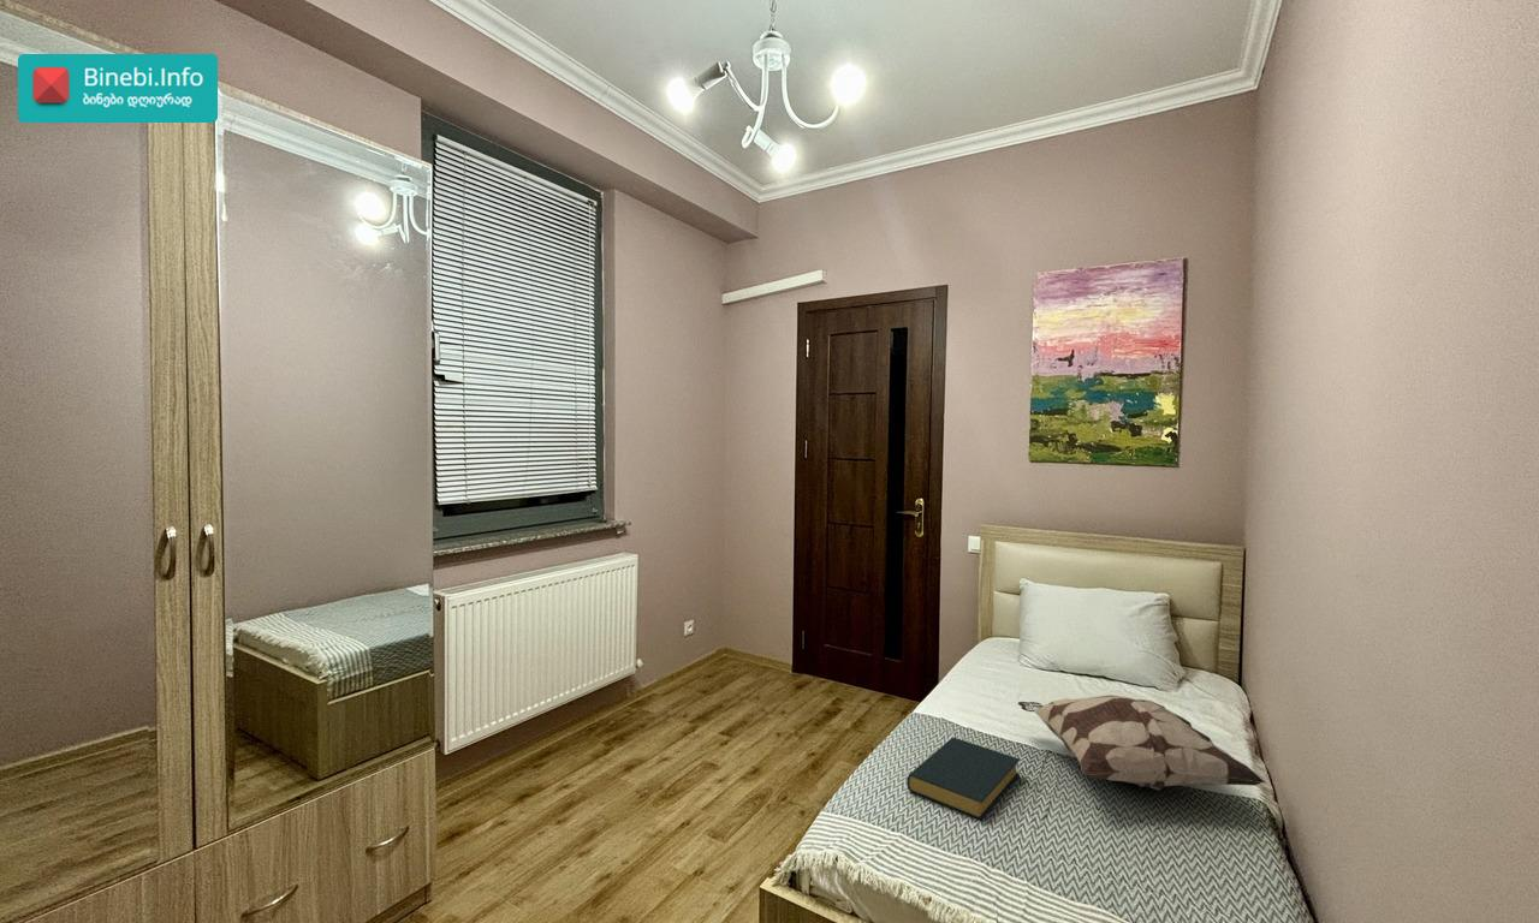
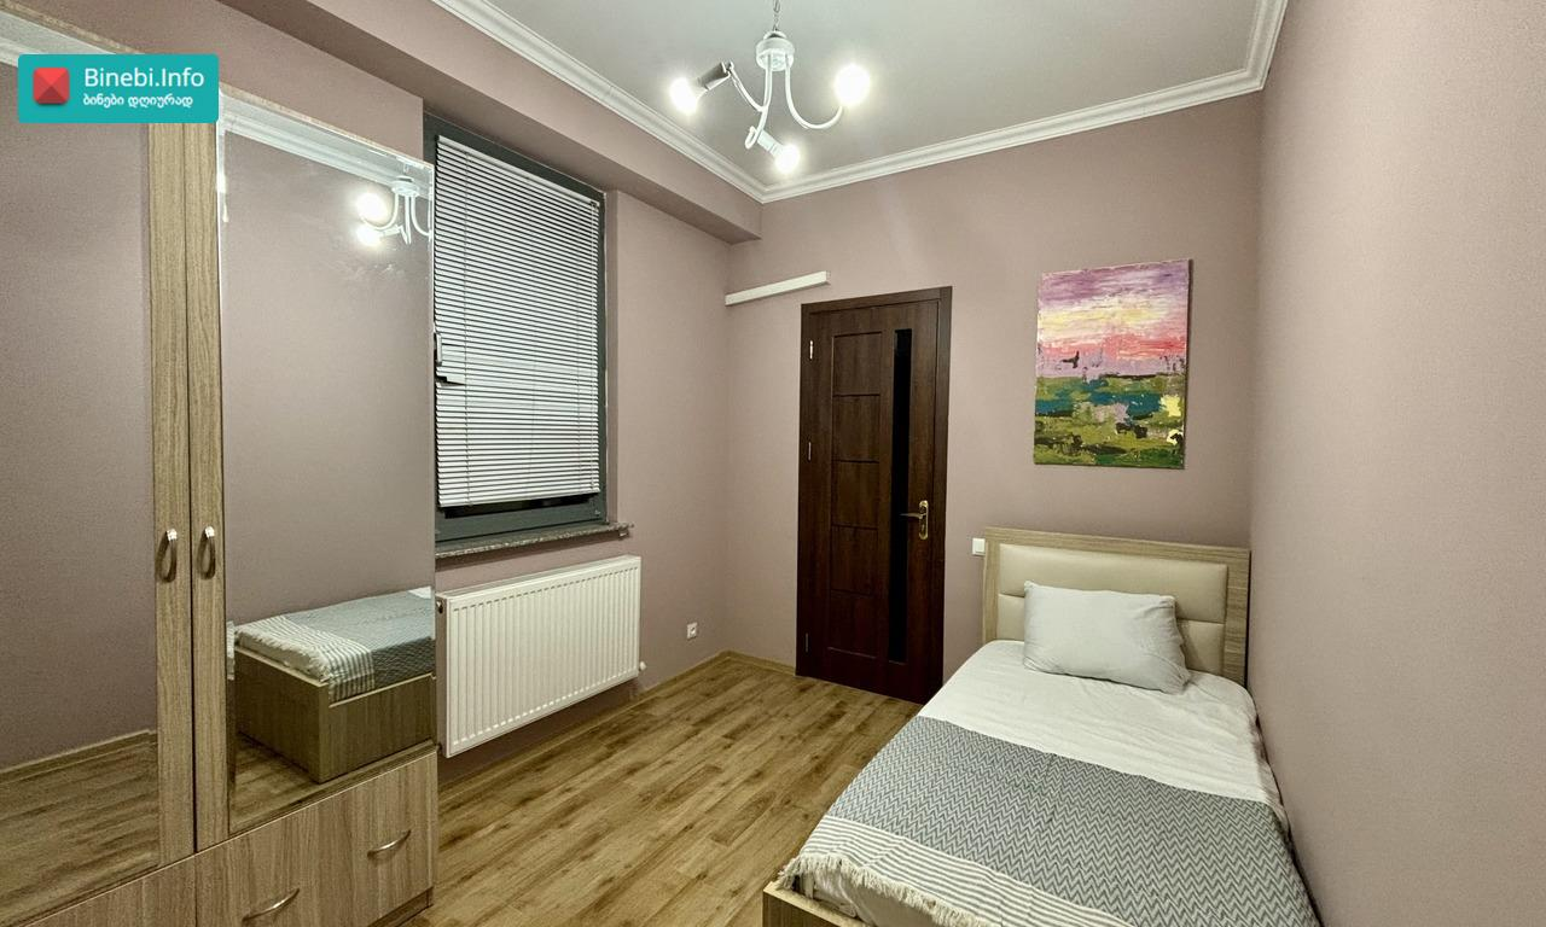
- decorative pillow [1017,693,1266,791]
- hardback book [907,737,1021,821]
